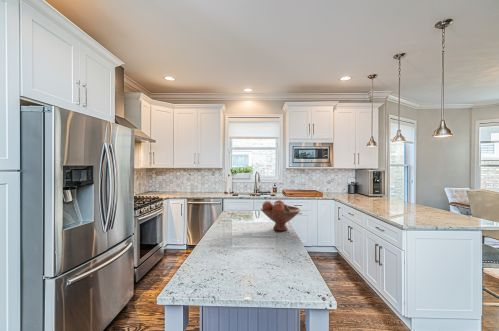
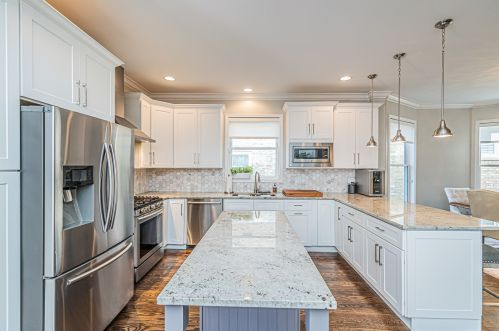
- fruit bowl [260,199,301,232]
